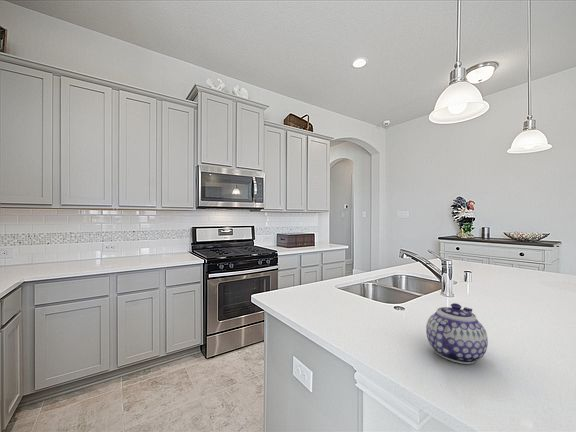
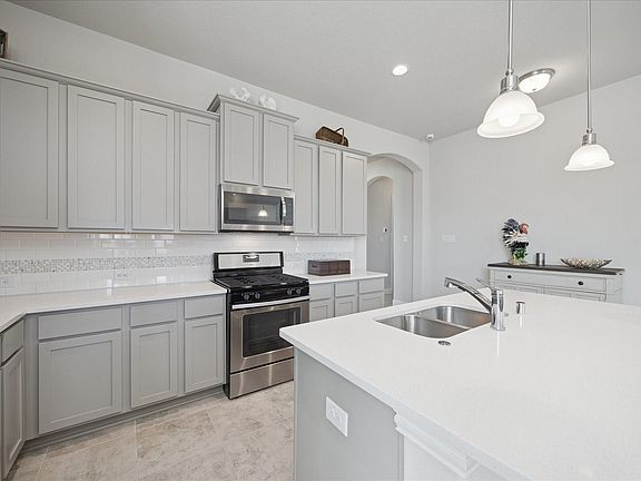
- teapot [425,302,489,365]
